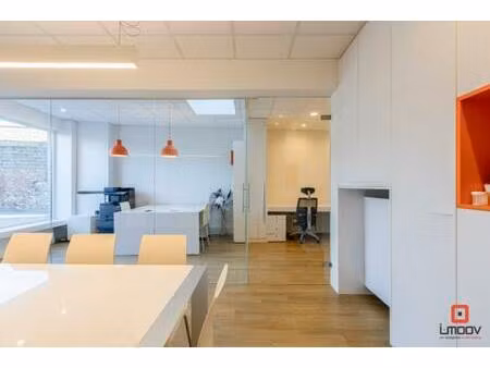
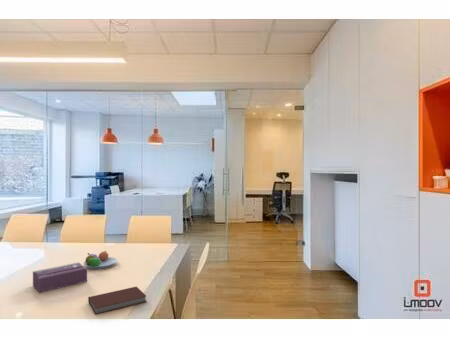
+ book [87,286,147,316]
+ tissue box [32,261,88,294]
+ fruit bowl [83,250,118,270]
